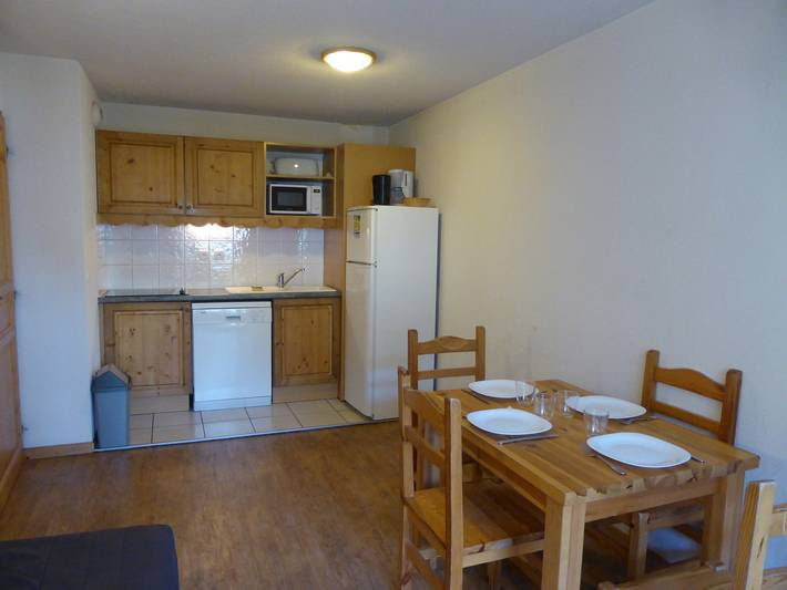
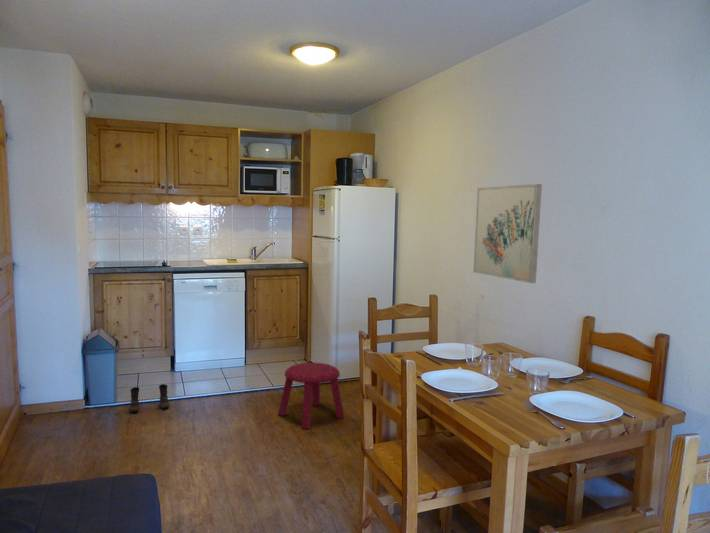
+ wall art [472,183,543,284]
+ boots [129,383,170,413]
+ stool [277,362,345,430]
